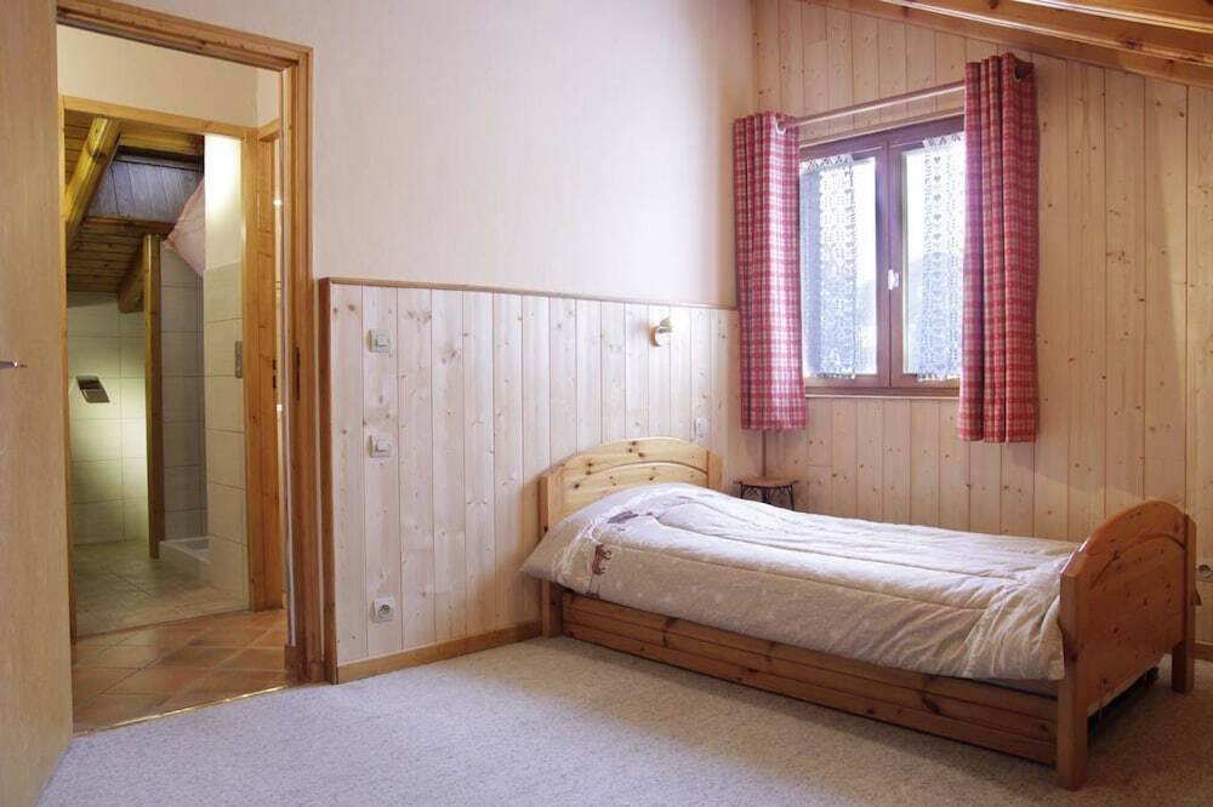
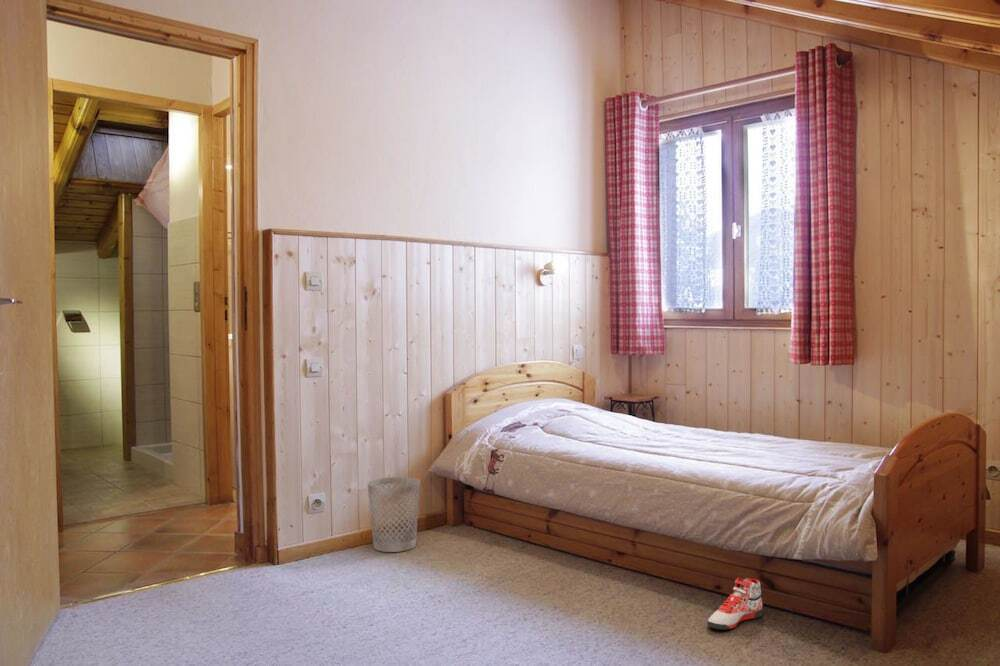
+ sneaker [706,577,763,631]
+ wastebasket [366,476,421,553]
